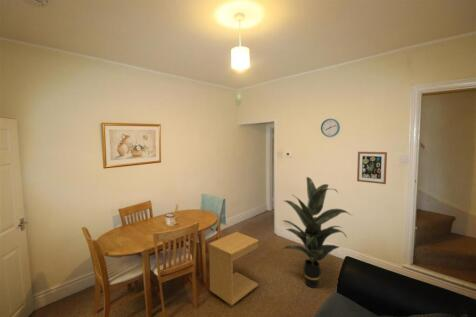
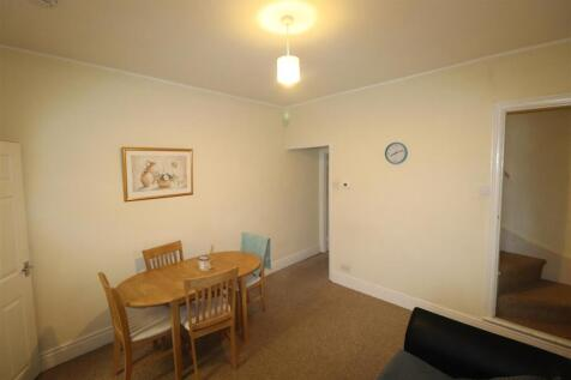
- side table [208,231,259,306]
- wall art [356,151,388,185]
- indoor plant [282,176,352,289]
